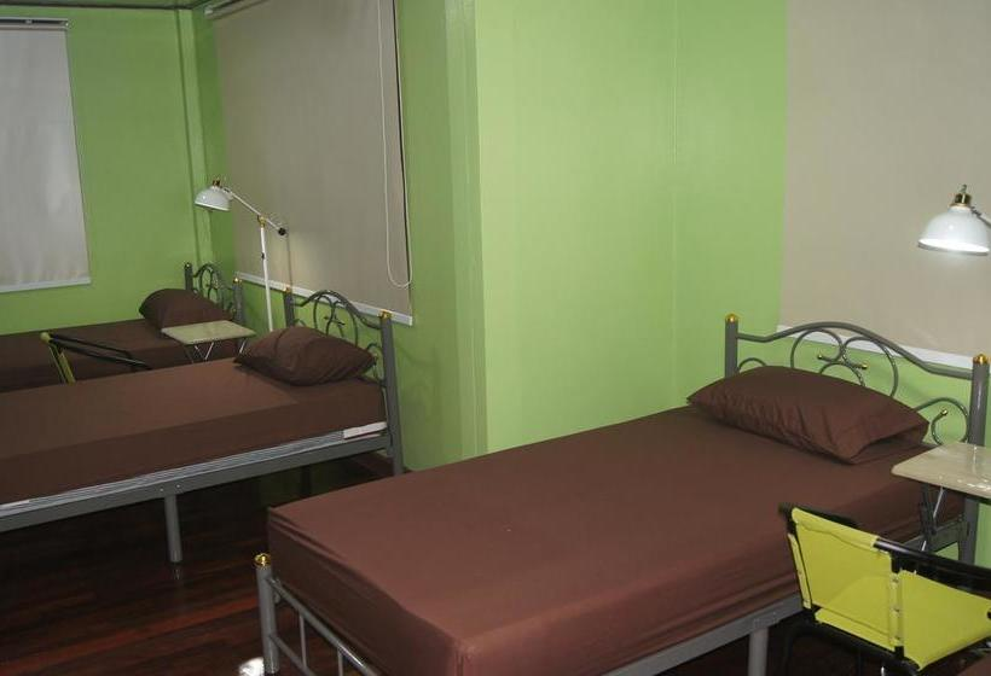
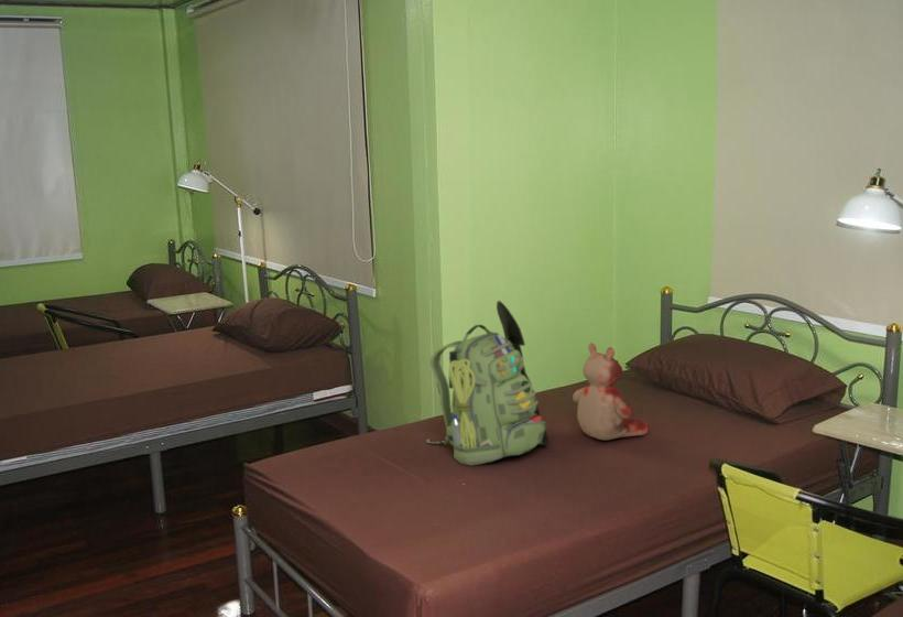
+ backpack [425,300,550,467]
+ teddy bear [572,342,650,441]
